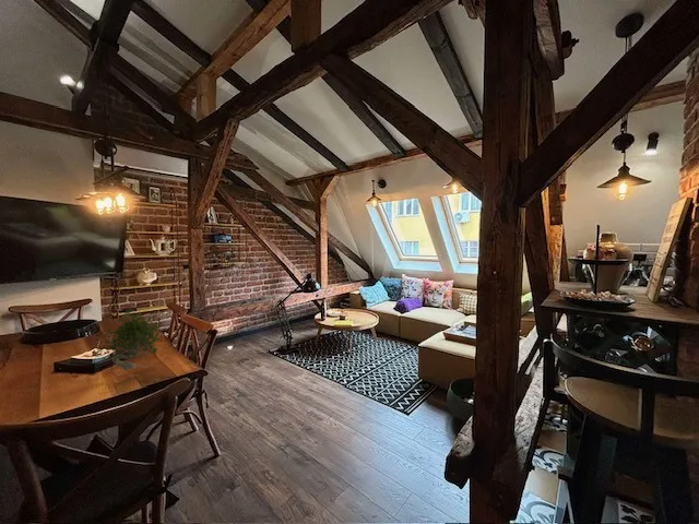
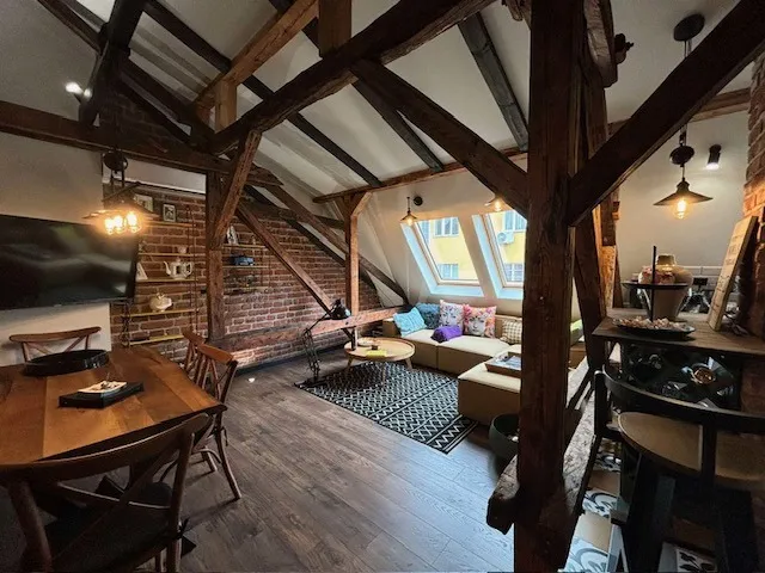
- plant [98,308,164,376]
